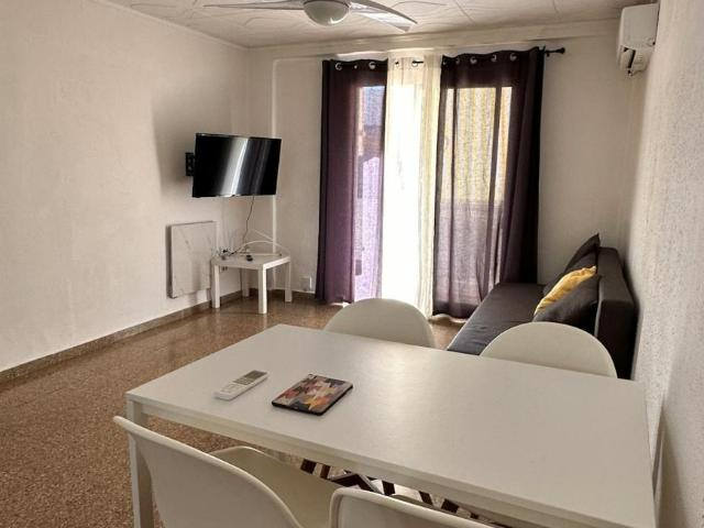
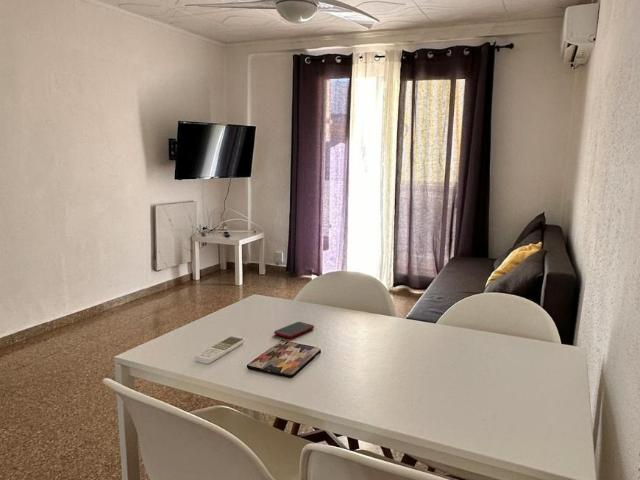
+ cell phone [273,321,315,339]
